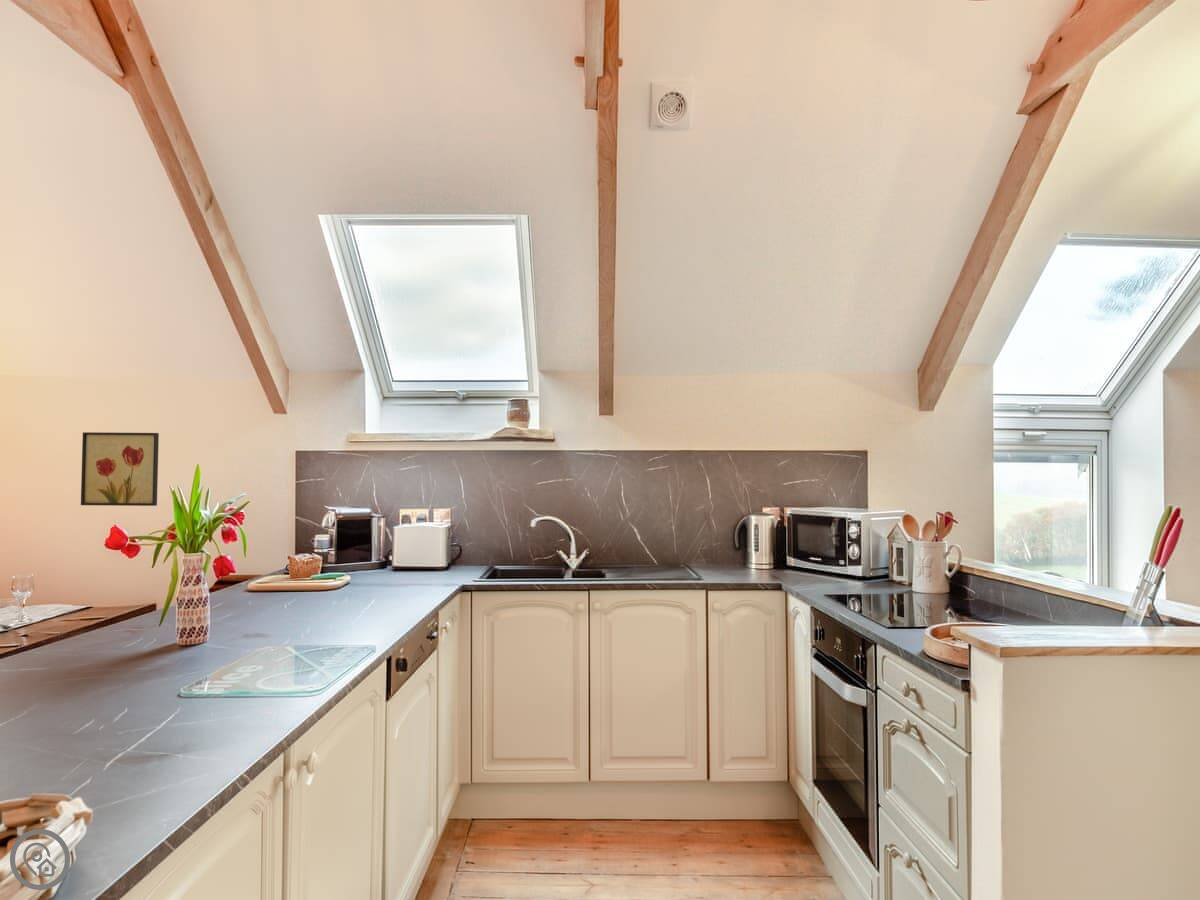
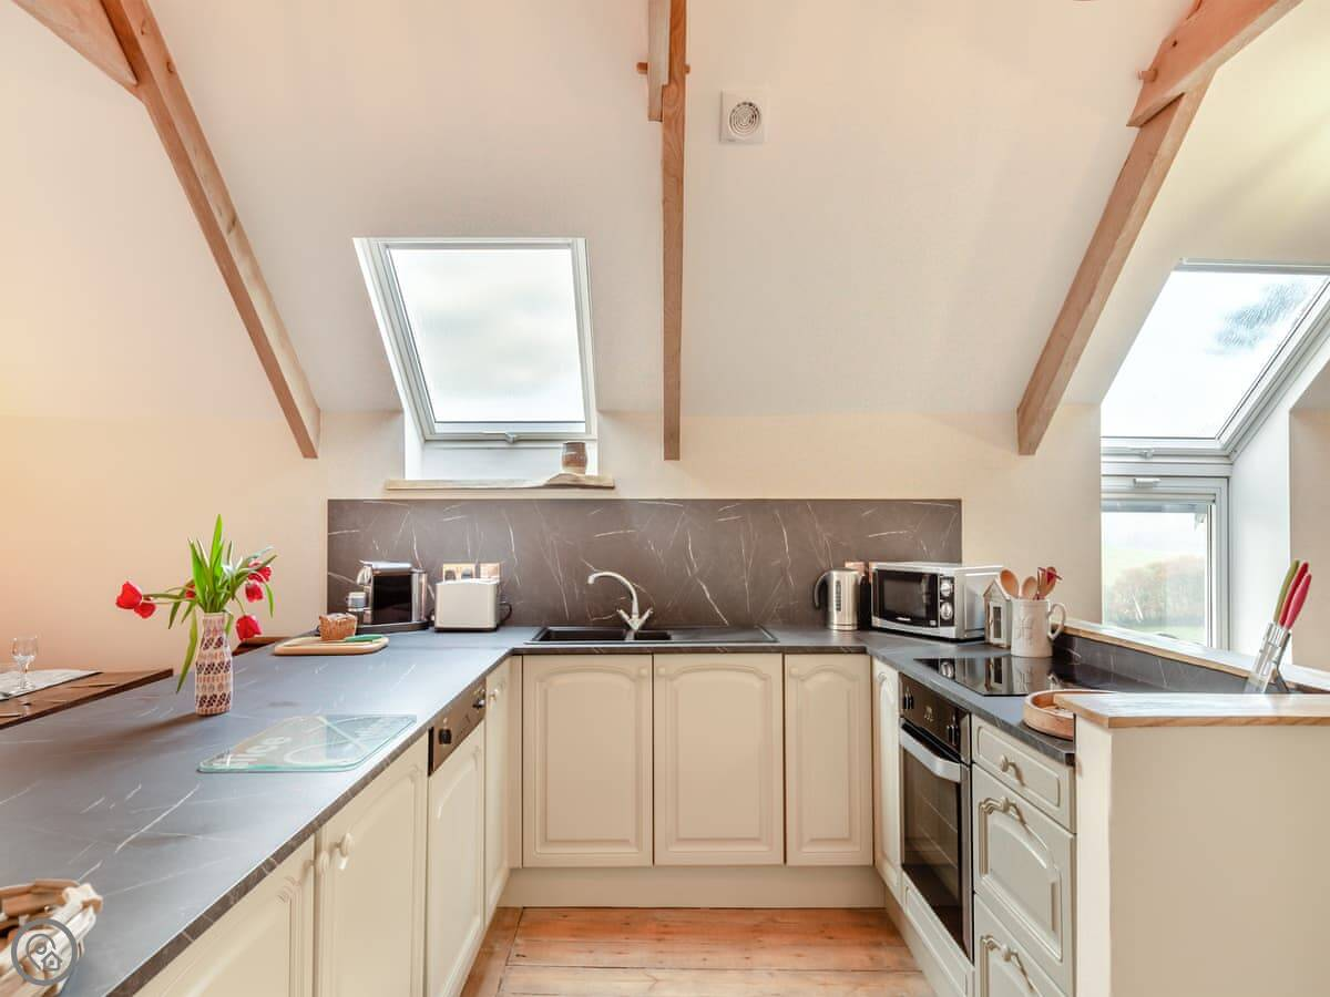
- wall art [80,431,160,507]
